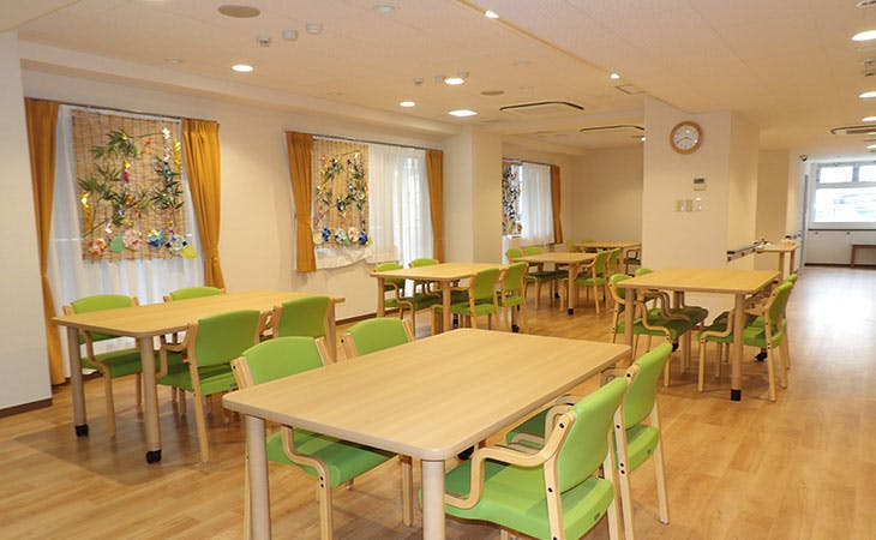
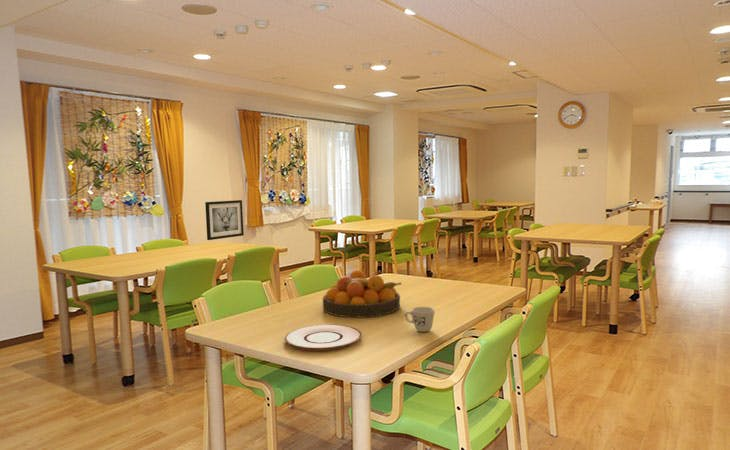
+ wall art [204,199,245,241]
+ mug [404,306,436,333]
+ plate [284,324,363,352]
+ fruit bowl [322,269,403,319]
